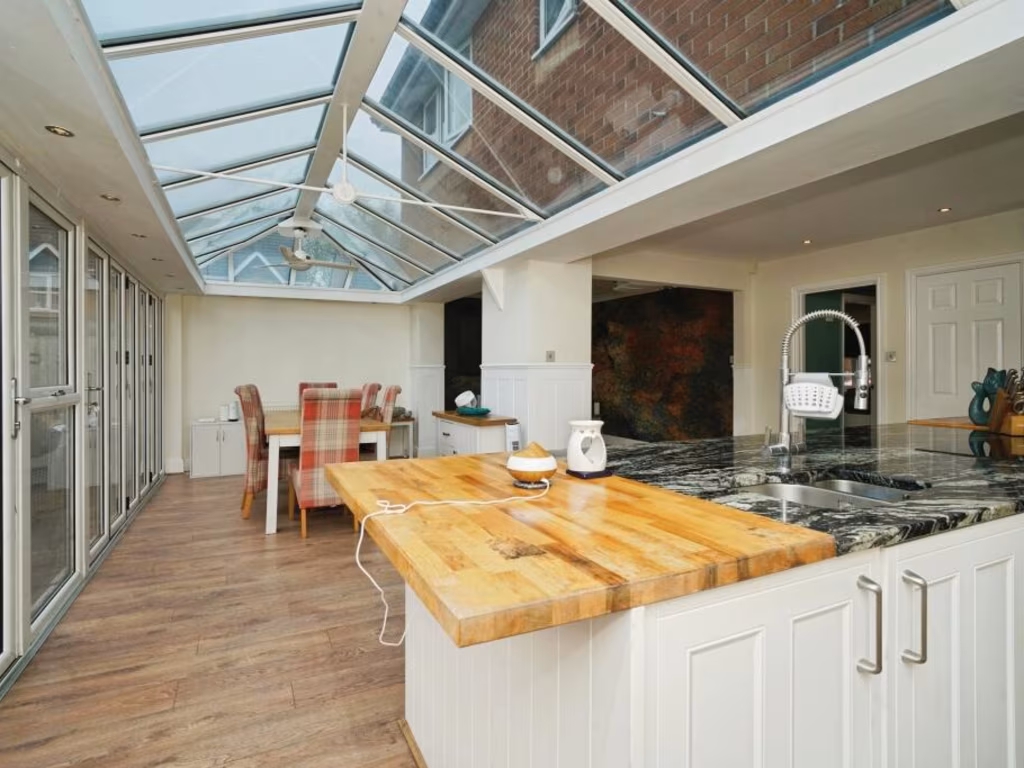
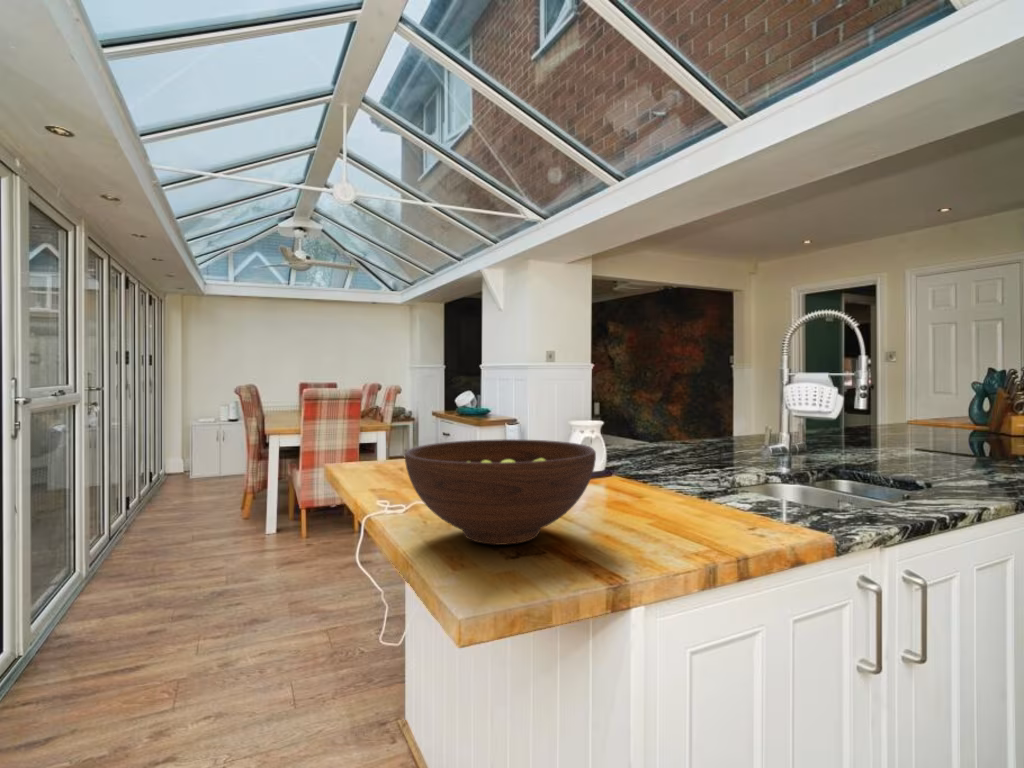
+ fruit bowl [404,438,597,546]
